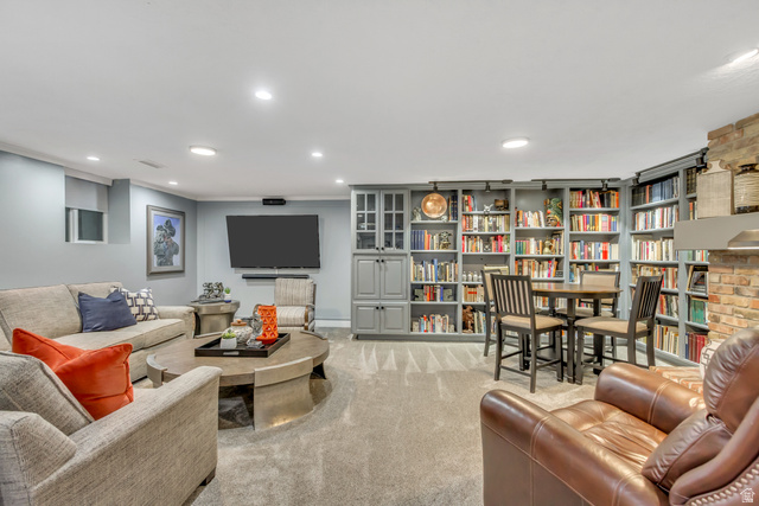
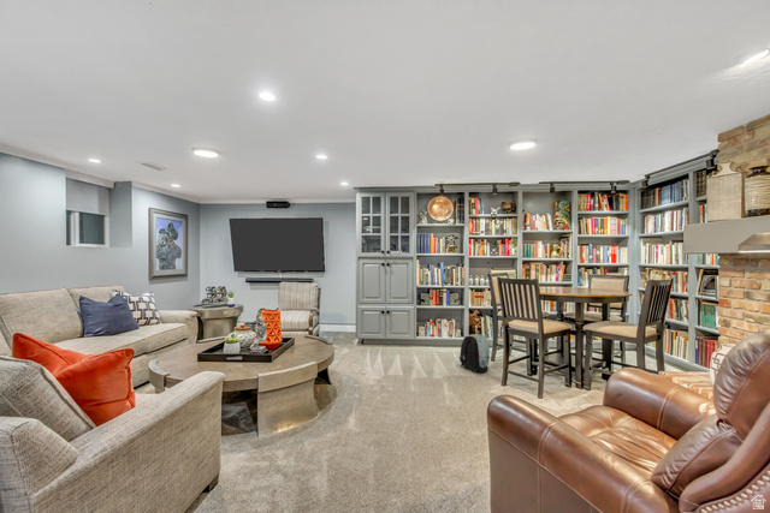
+ backpack [458,333,491,375]
